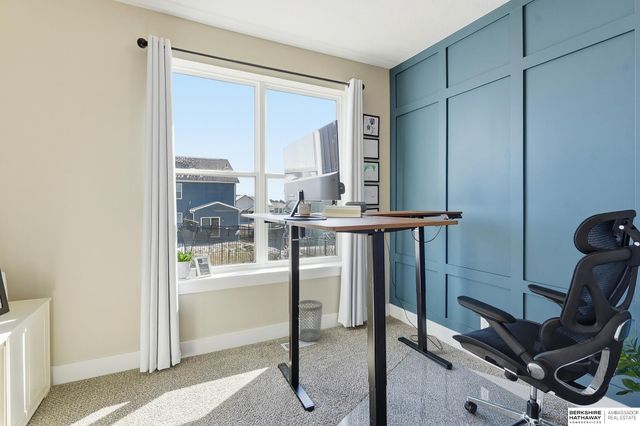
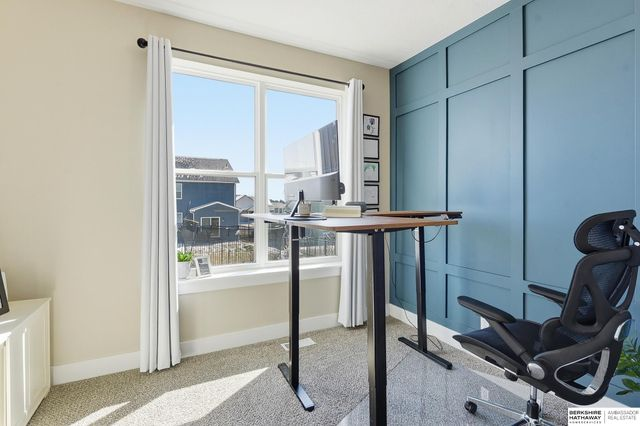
- wastebasket [299,299,323,342]
